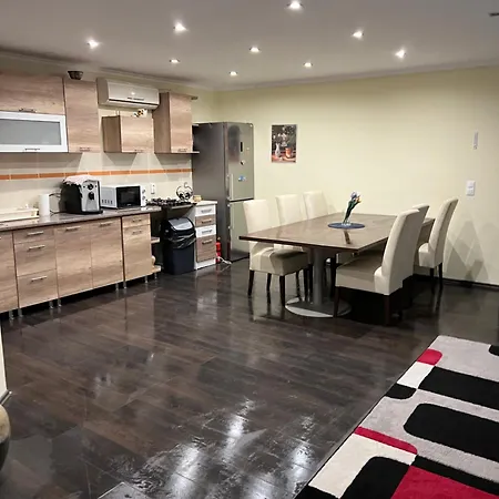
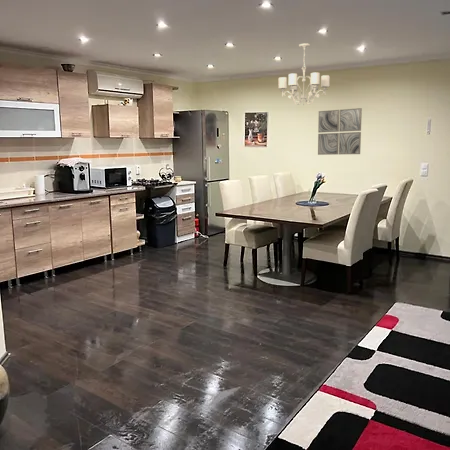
+ wall art [317,107,363,156]
+ chandelier [277,43,331,106]
